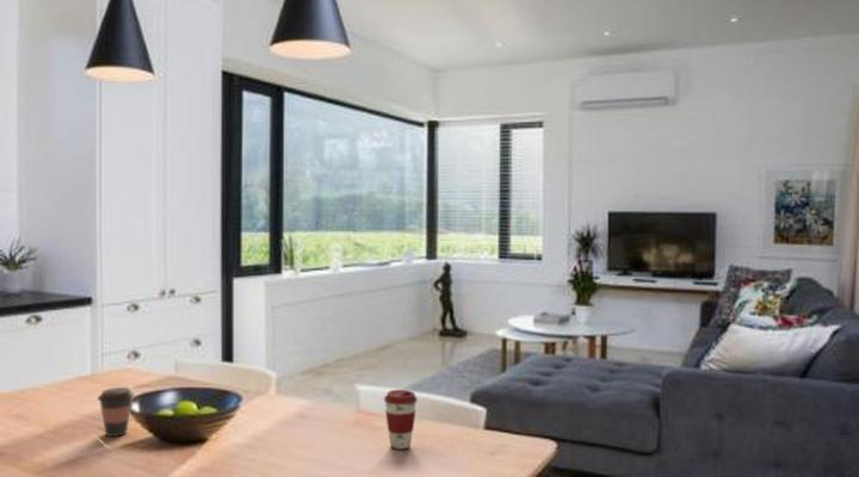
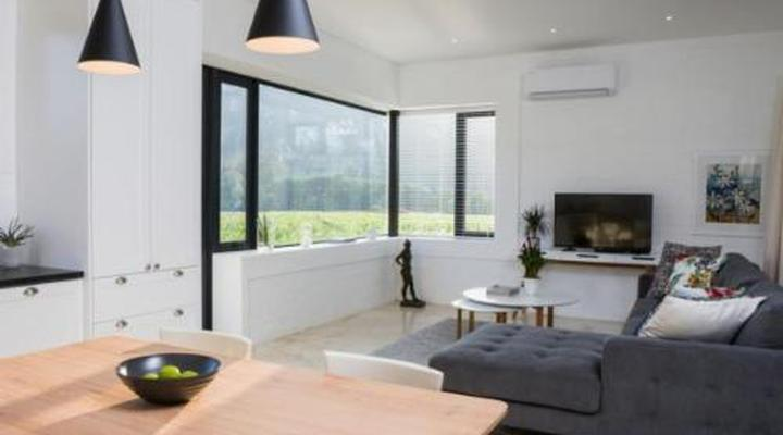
- coffee cup [383,389,419,451]
- coffee cup [97,386,136,438]
